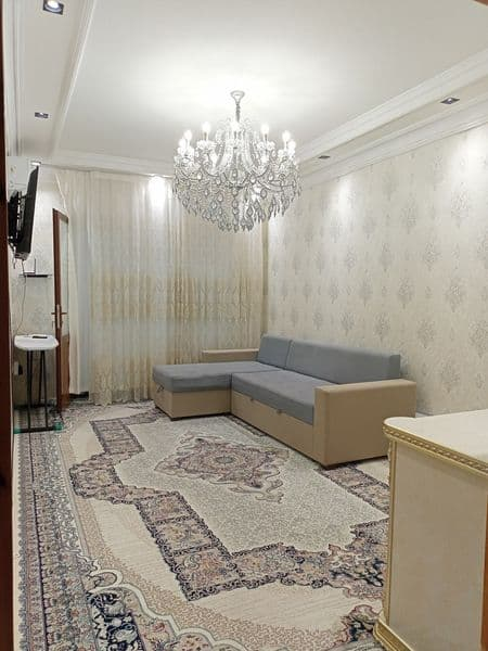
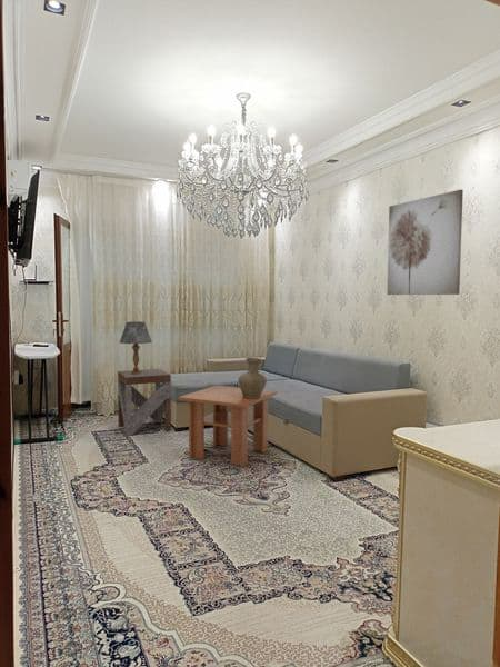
+ table lamp [119,321,153,375]
+ coffee table [178,385,279,468]
+ wall art [386,188,464,296]
+ side table [117,368,172,437]
+ vase [238,357,268,398]
